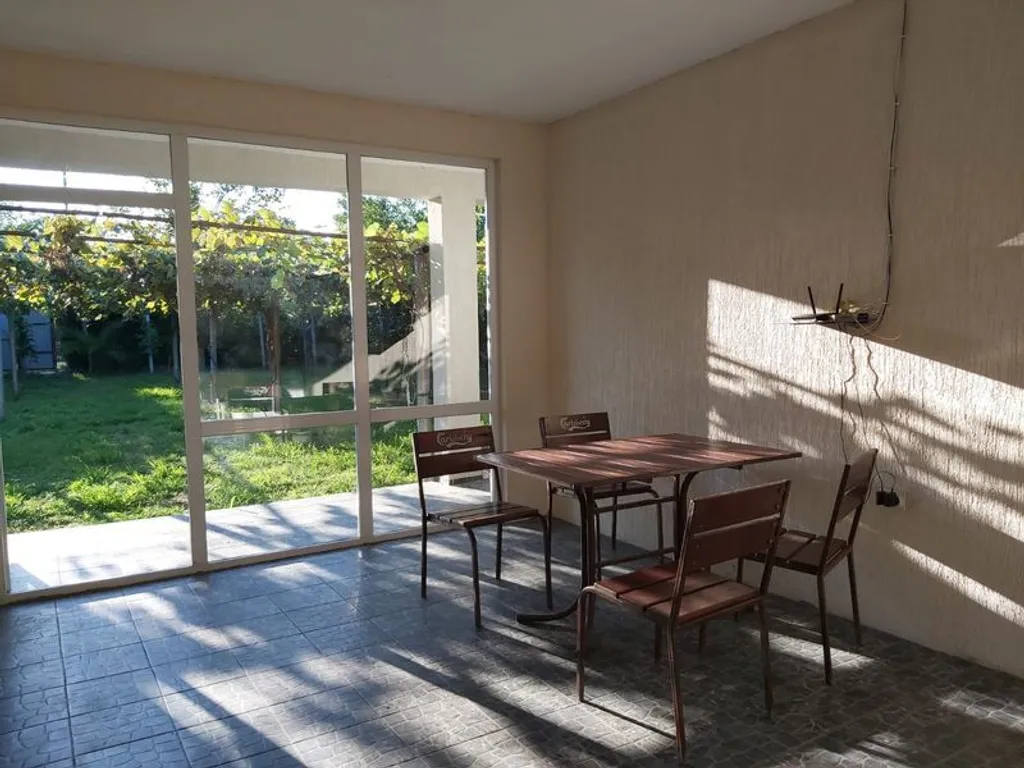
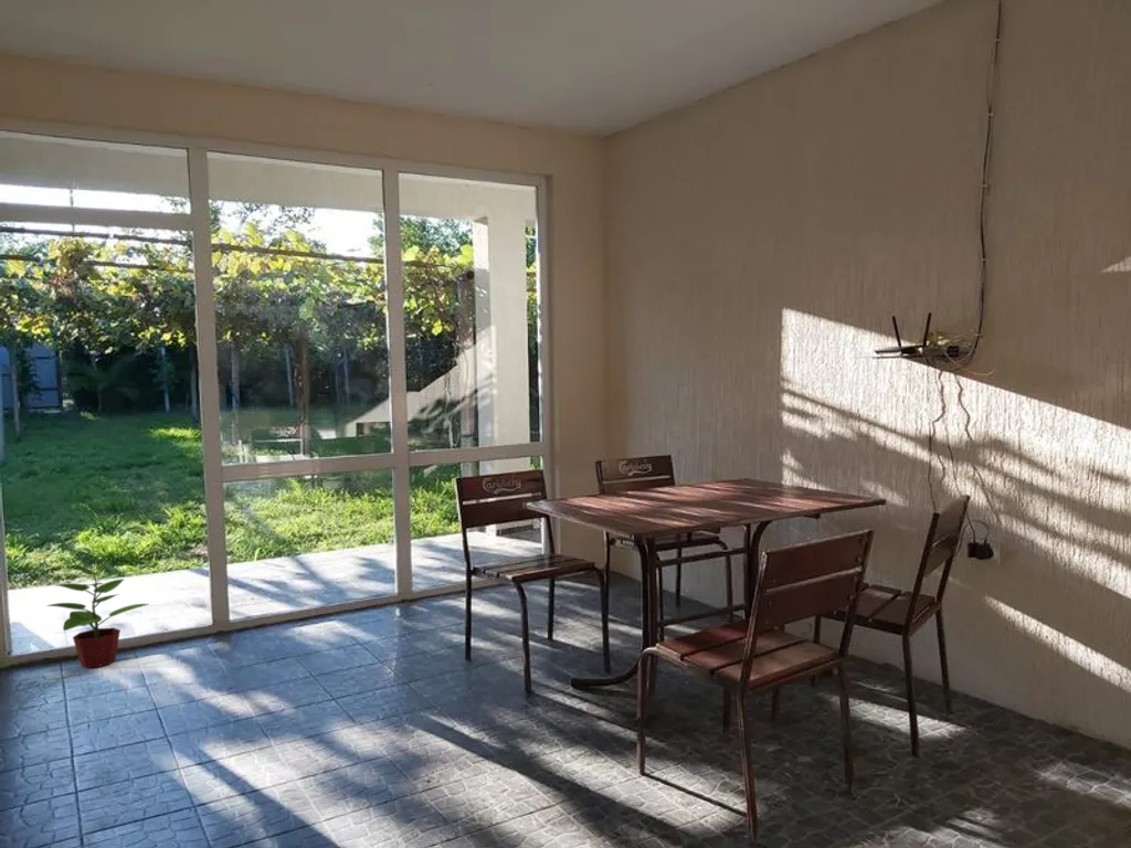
+ potted plant [46,559,150,669]
